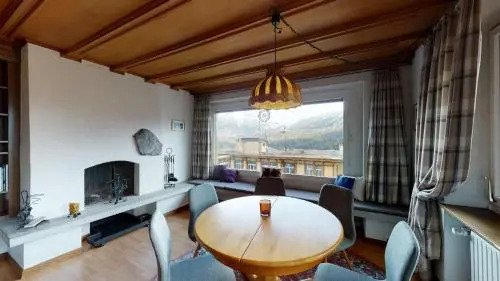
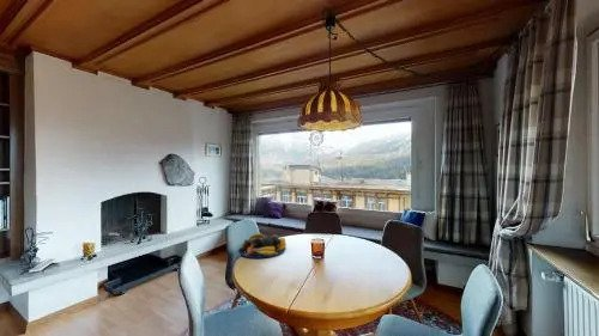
+ fruit bowl [237,232,288,259]
